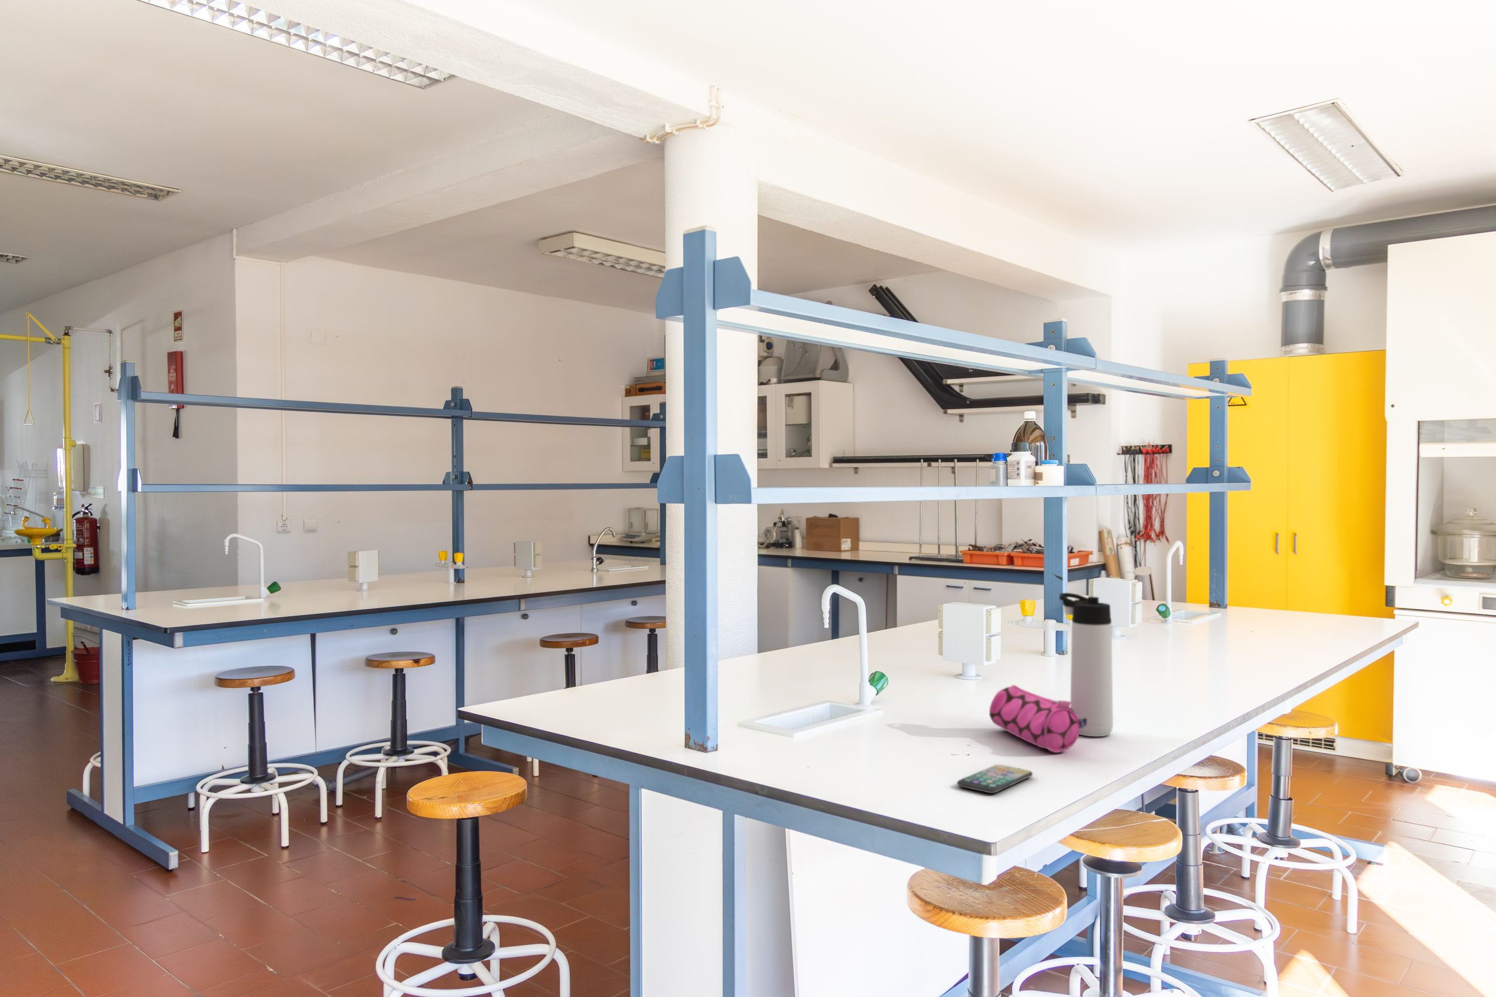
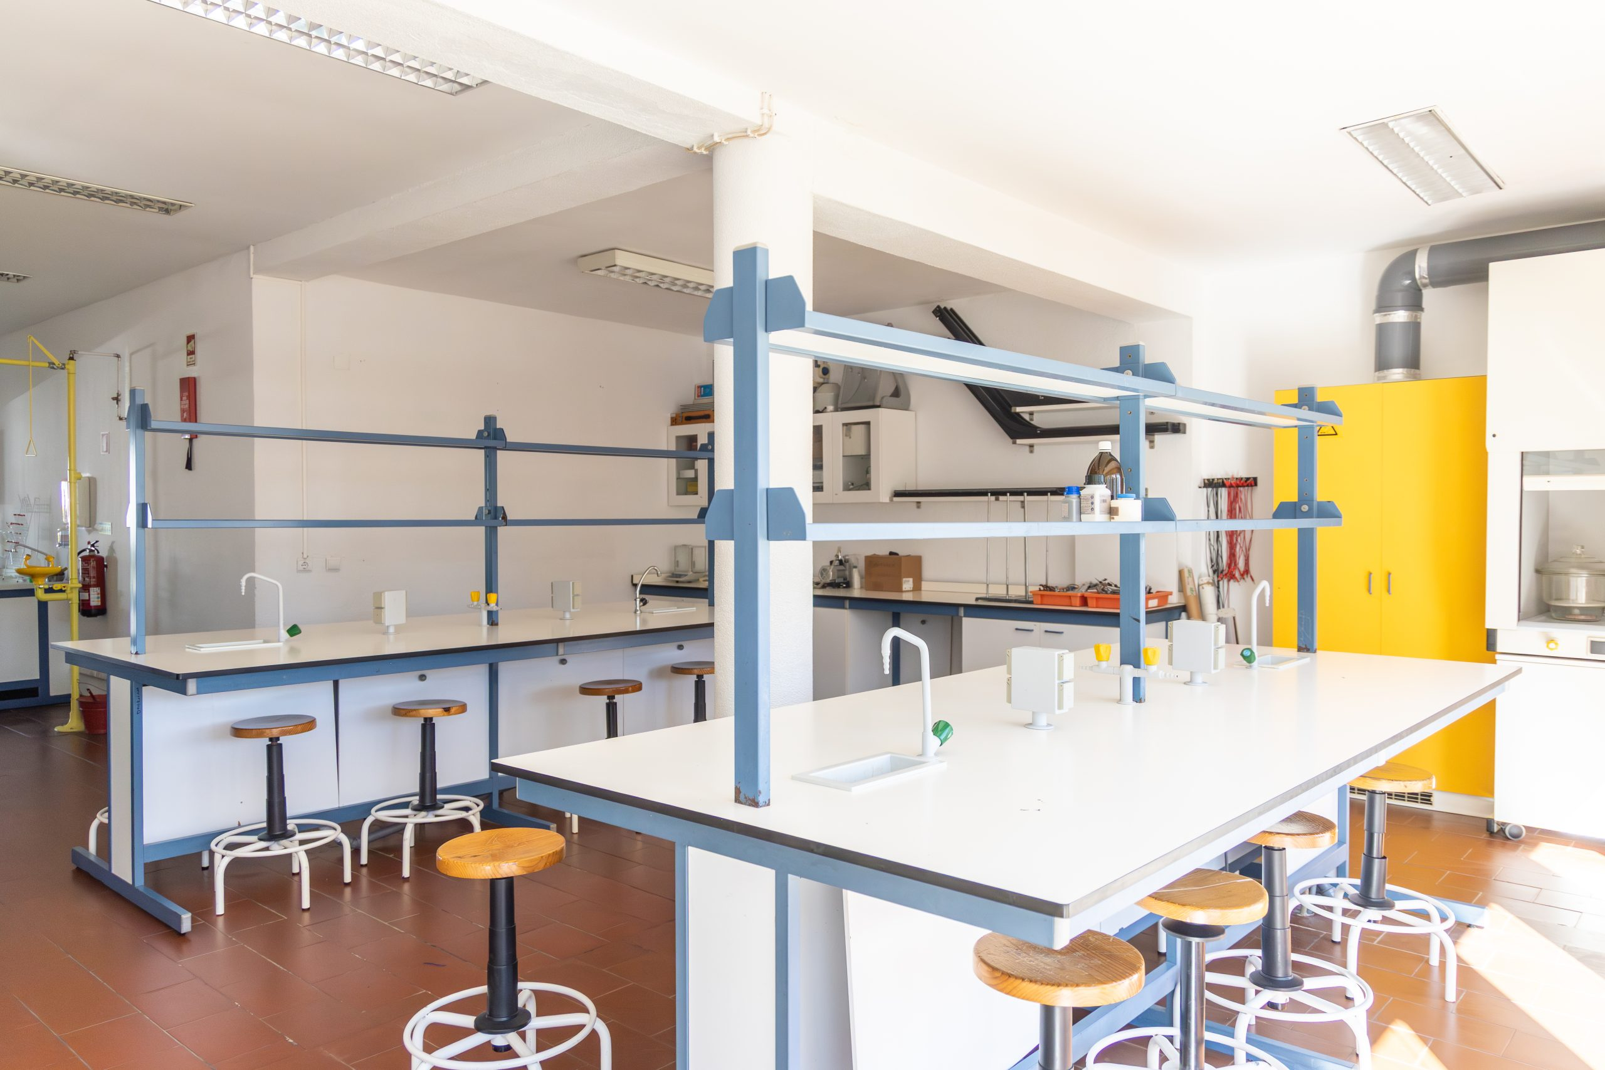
- smartphone [956,764,1033,793]
- thermos bottle [1059,592,1114,737]
- pencil case [988,684,1086,753]
